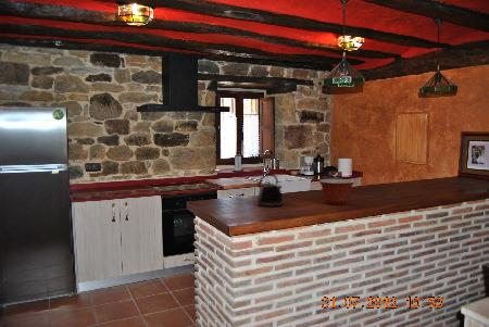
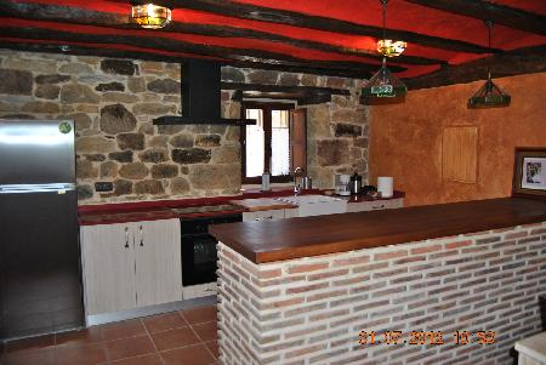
- mixing bowl [317,178,355,205]
- kettle [256,173,285,207]
